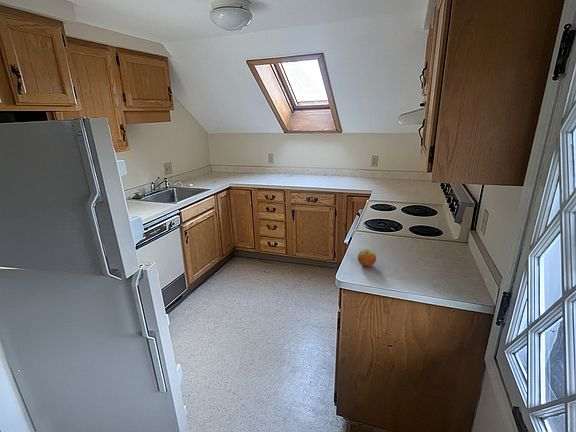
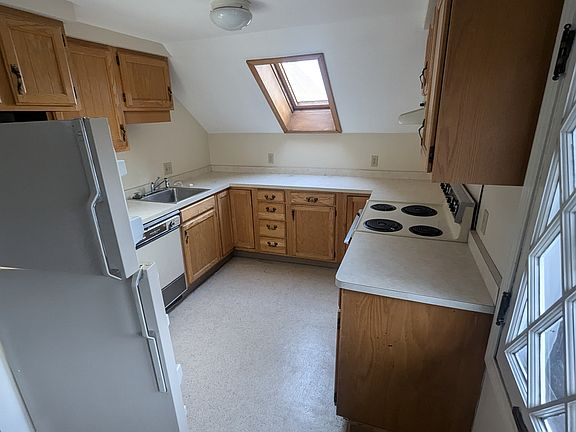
- apple [357,248,377,268]
